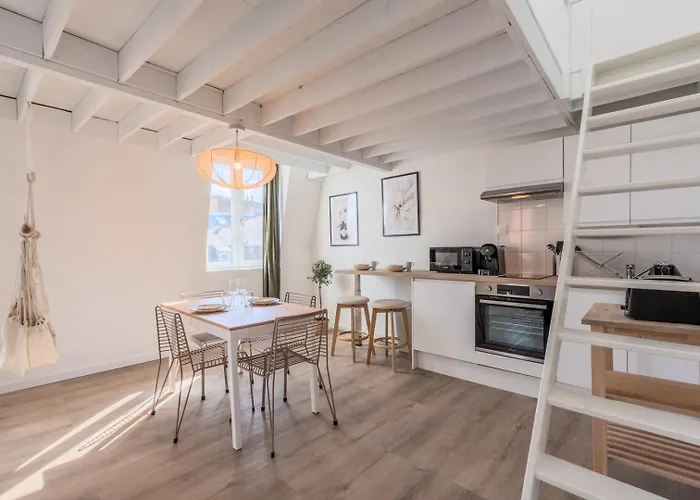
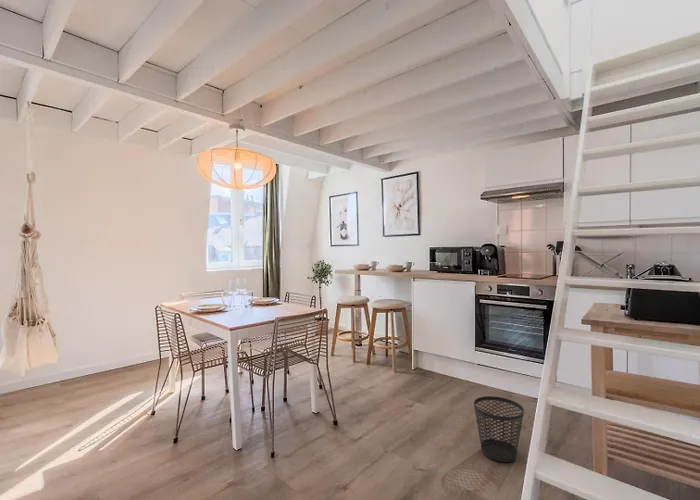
+ wastebasket [473,395,525,463]
